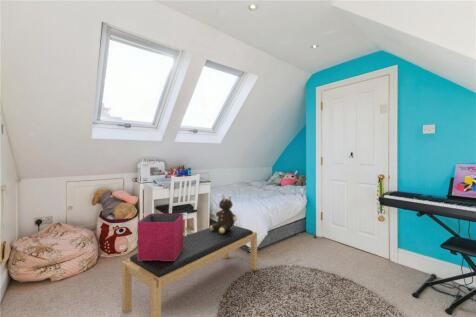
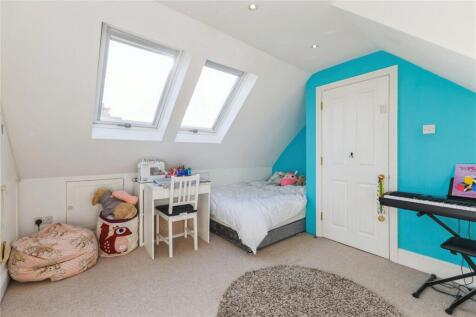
- storage bin [137,212,184,261]
- bench [121,224,258,317]
- teddy bear [209,194,238,233]
